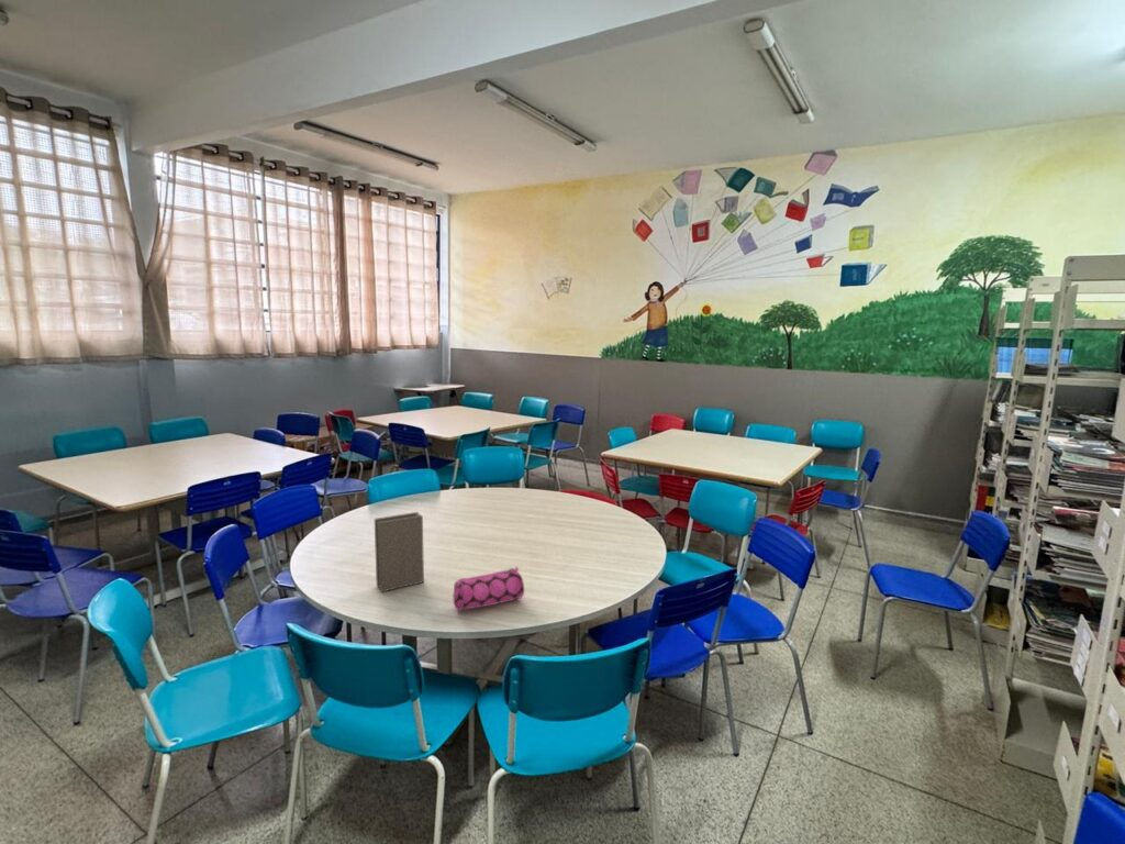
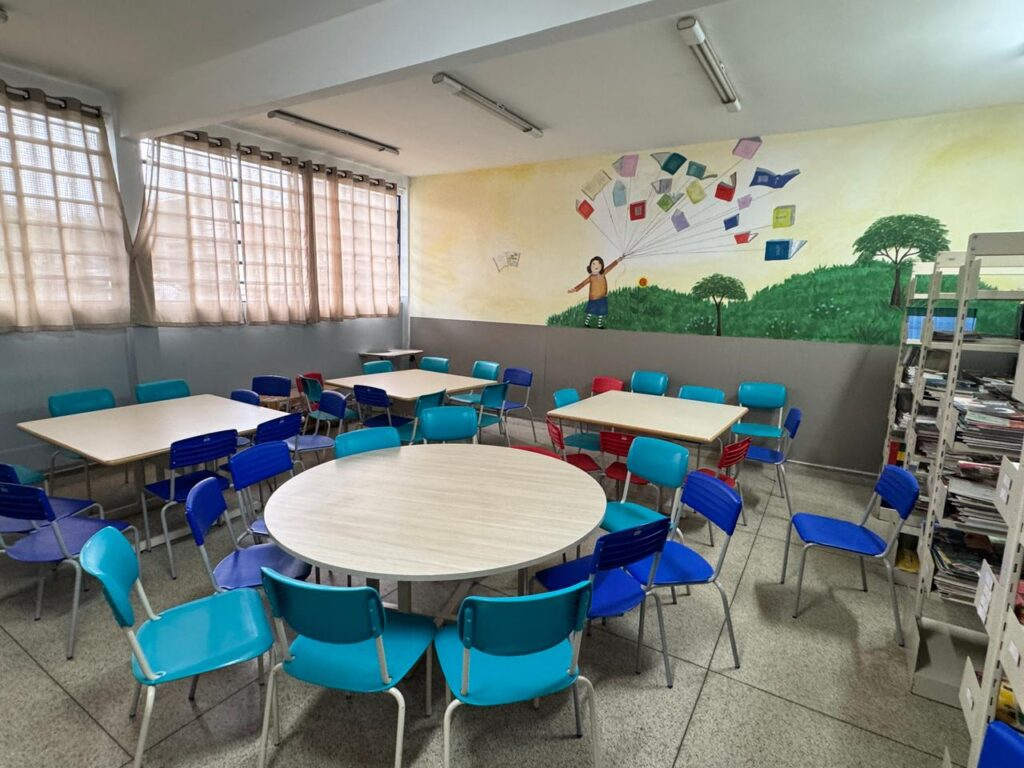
- book [374,511,425,593]
- pencil case [453,565,525,612]
